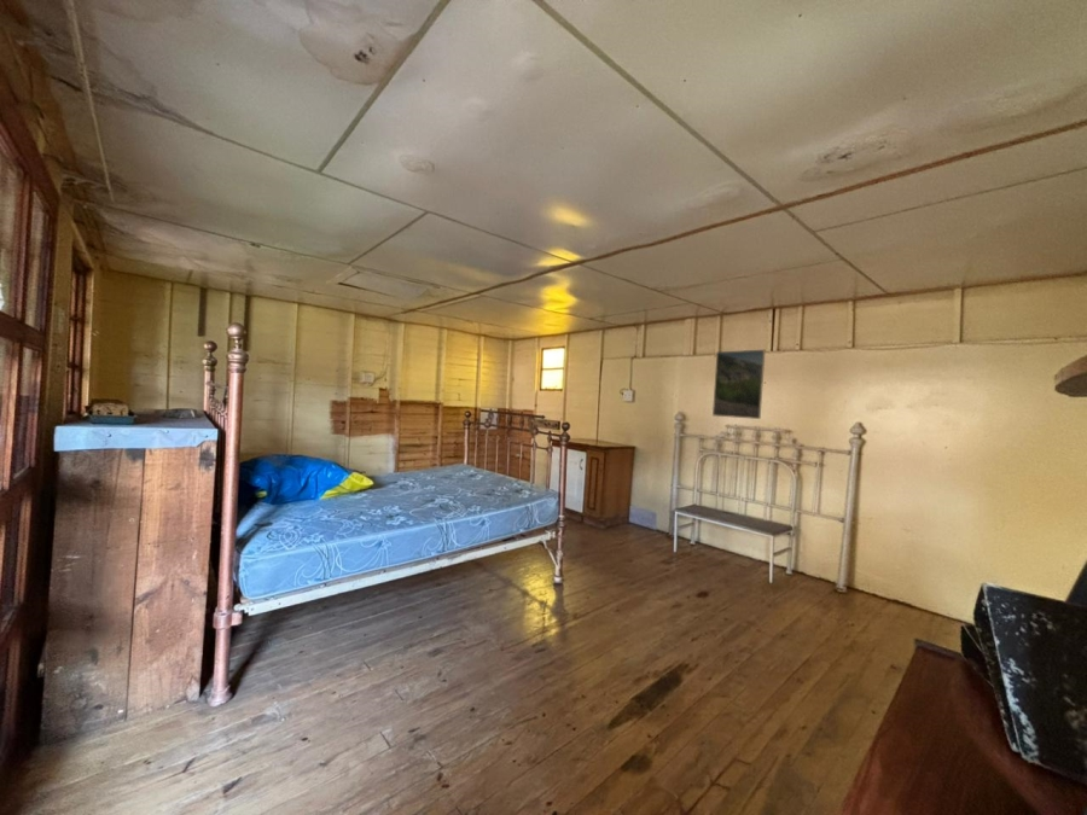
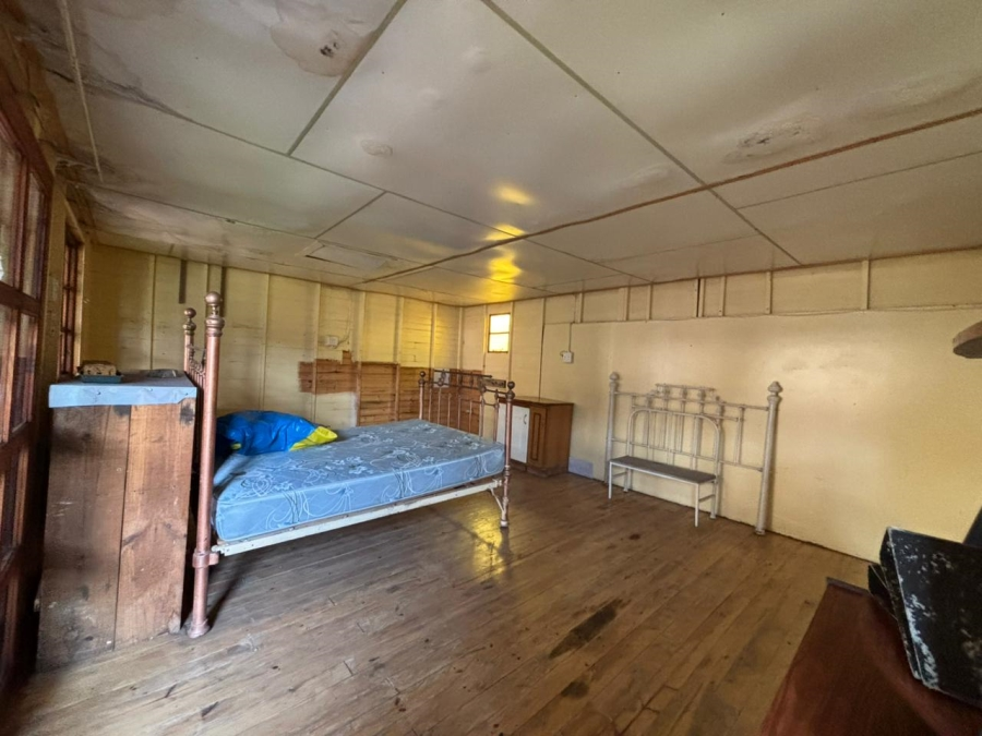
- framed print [711,349,766,420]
